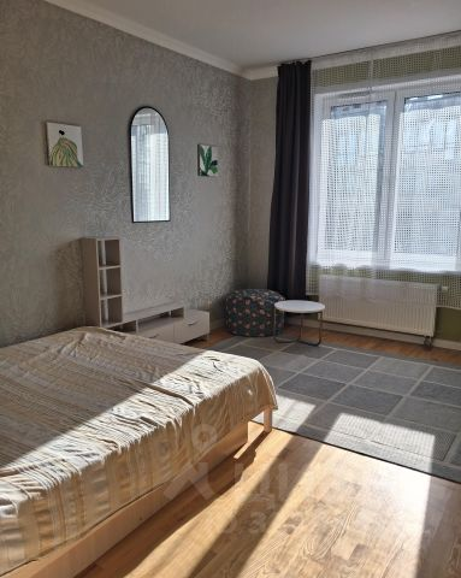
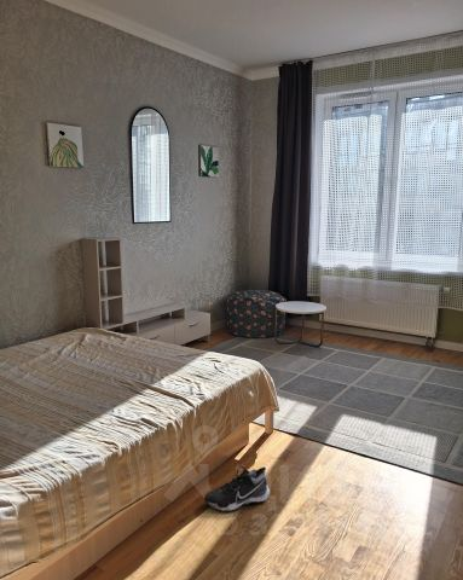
+ shoe [203,464,271,514]
